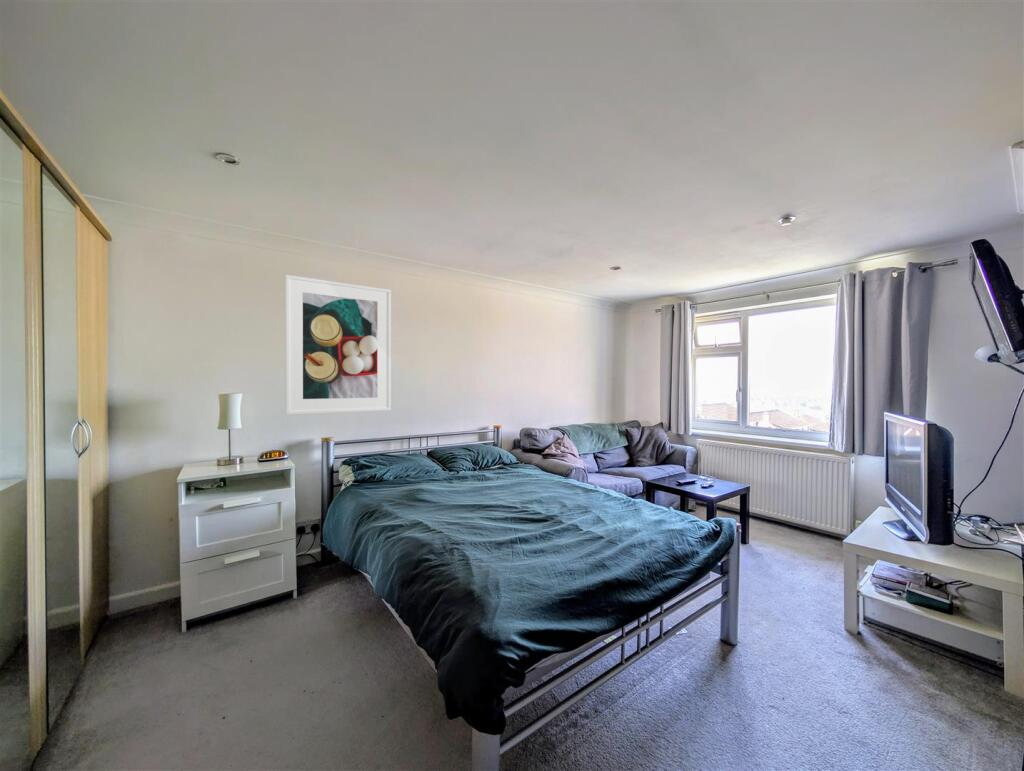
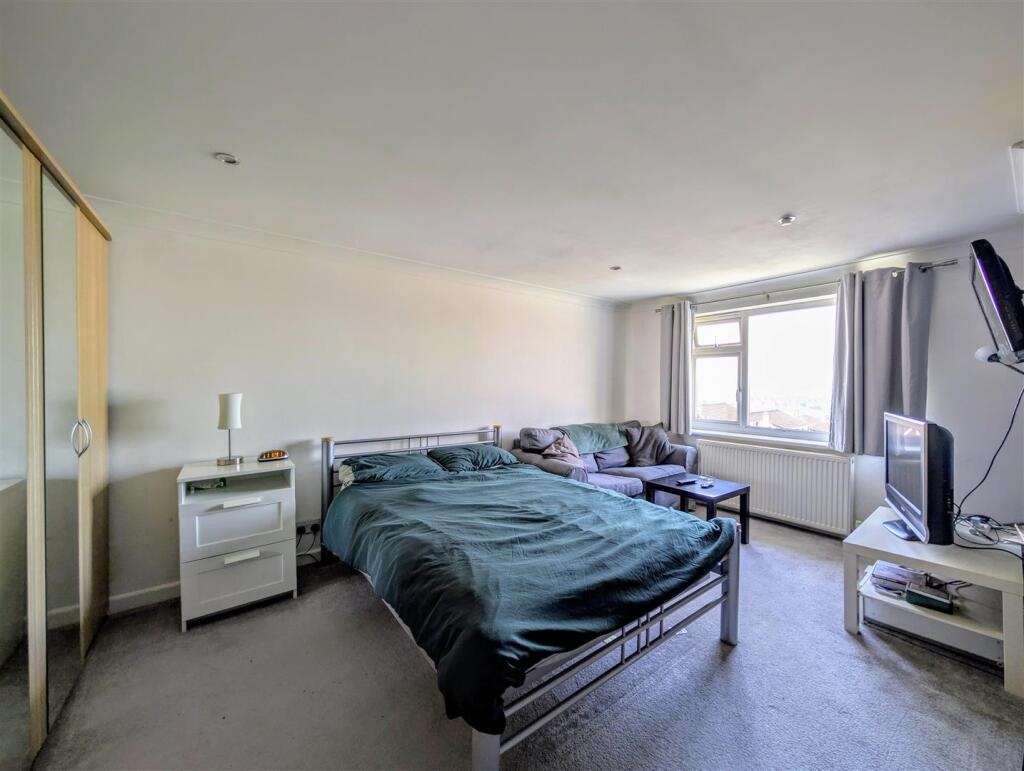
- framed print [284,274,392,416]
